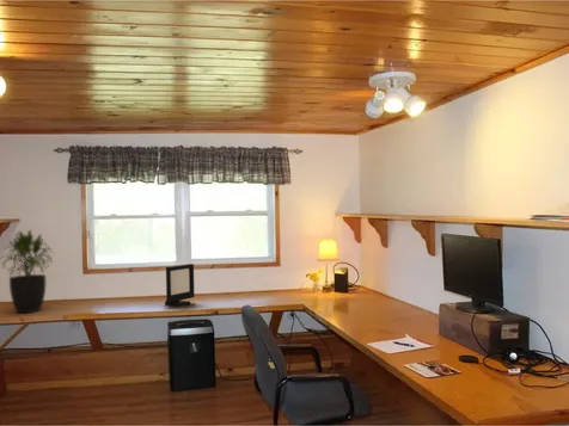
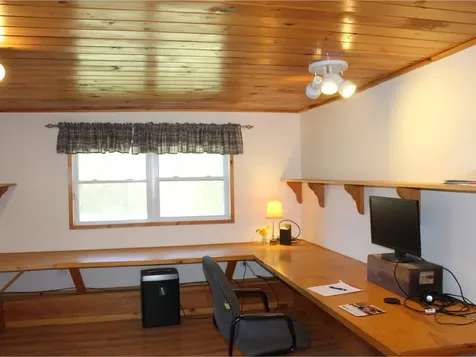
- picture frame [164,263,196,308]
- potted plant [0,229,55,314]
